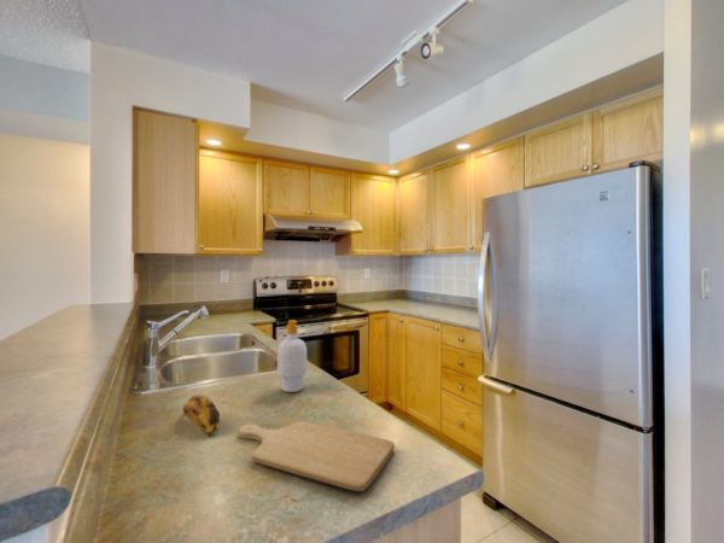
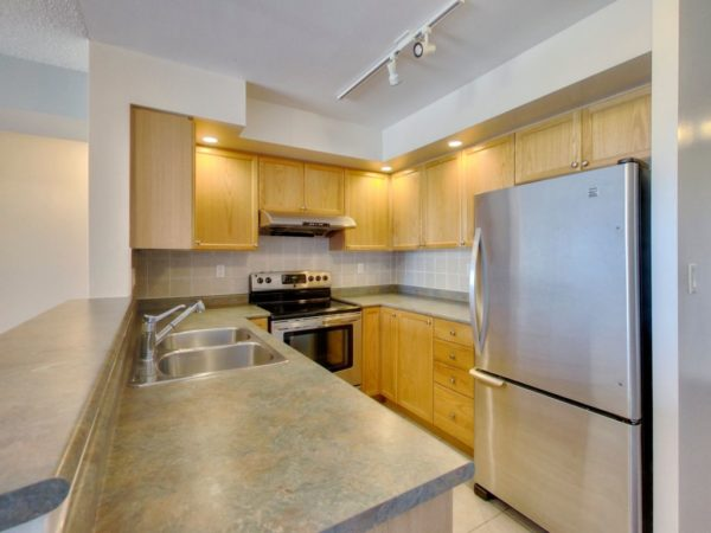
- banana [182,393,221,436]
- soap bottle [276,319,308,393]
- chopping board [238,420,396,492]
